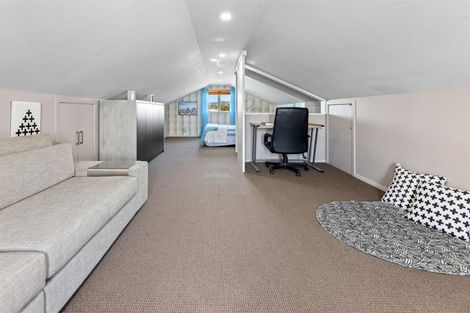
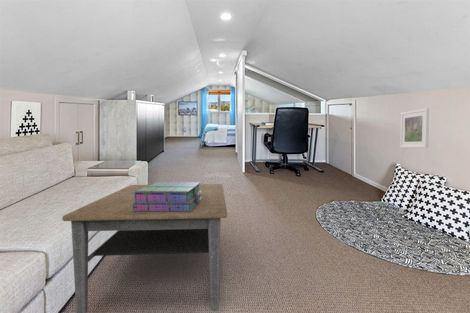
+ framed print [399,107,430,149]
+ stack of books [132,181,202,212]
+ coffee table [61,183,228,313]
